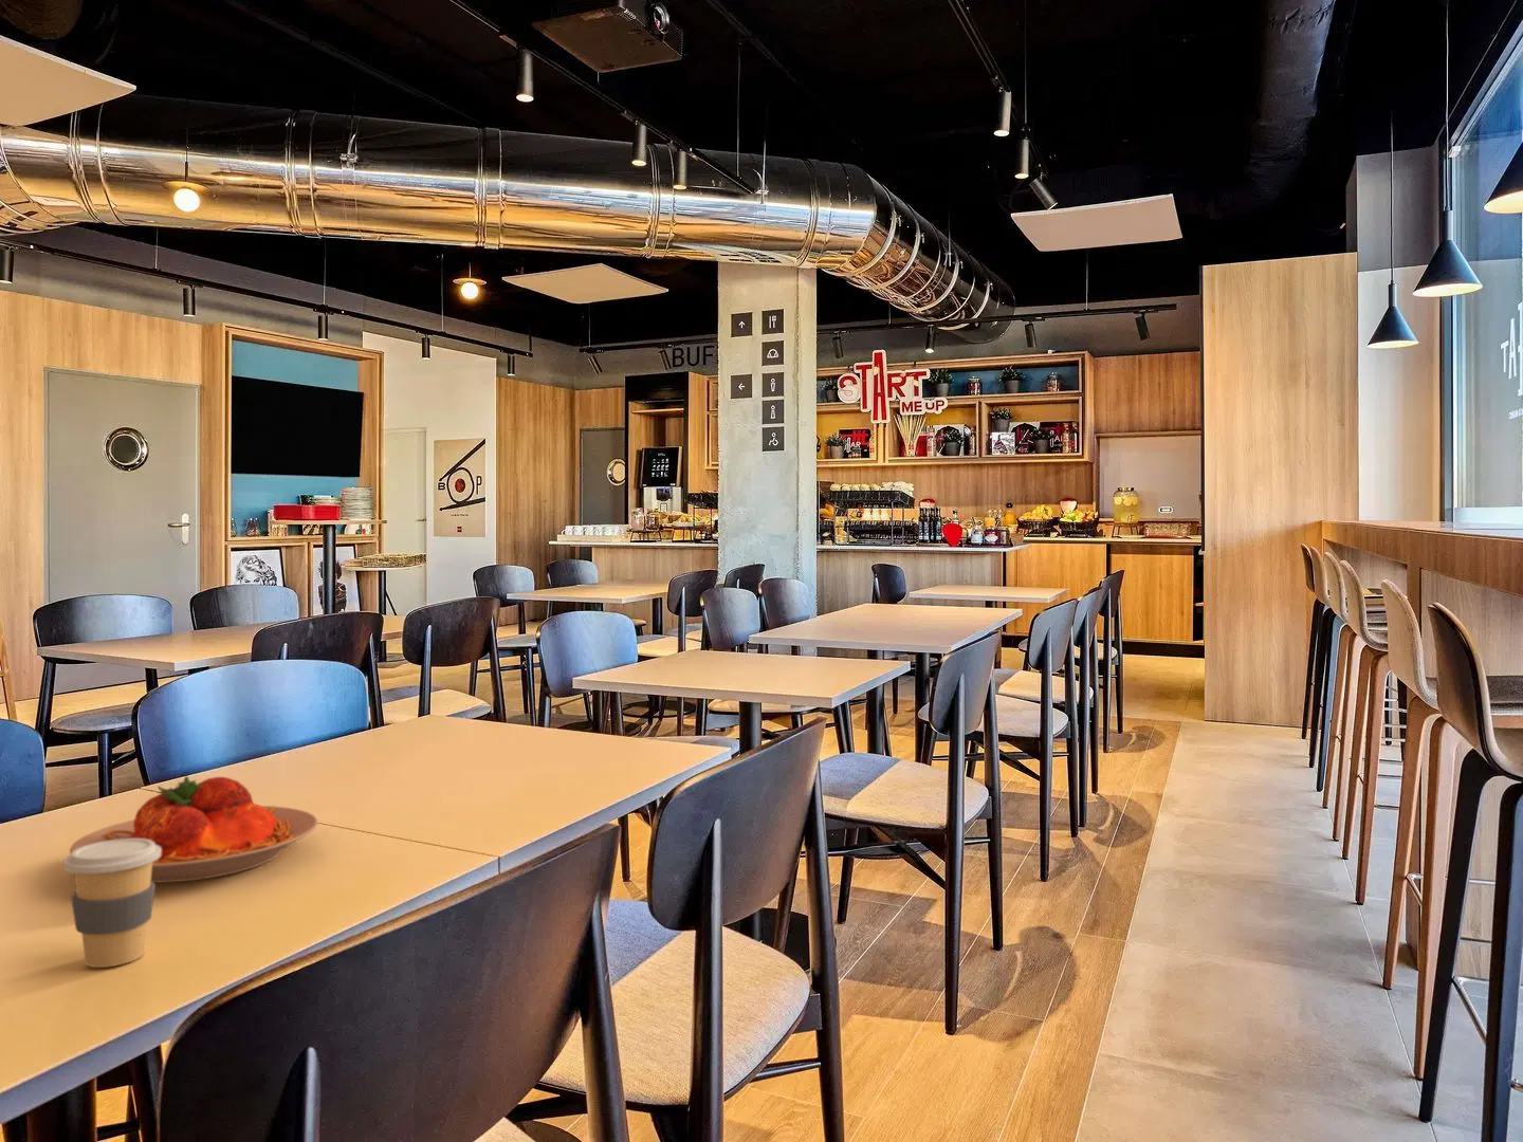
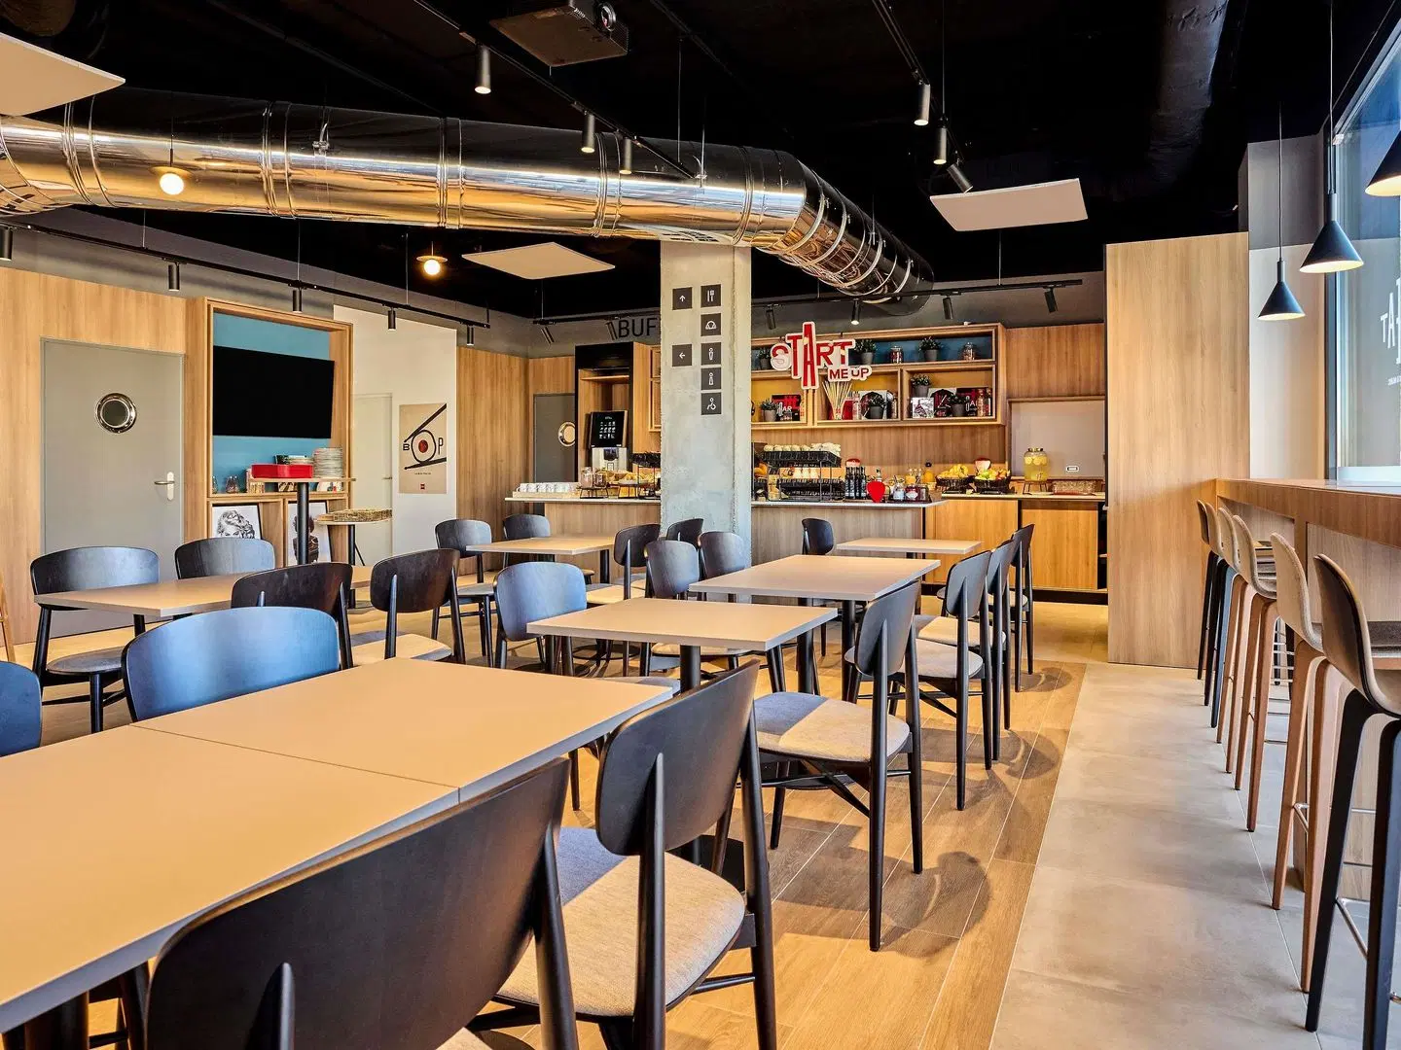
- coffee cup [62,839,162,968]
- plate [68,775,319,883]
